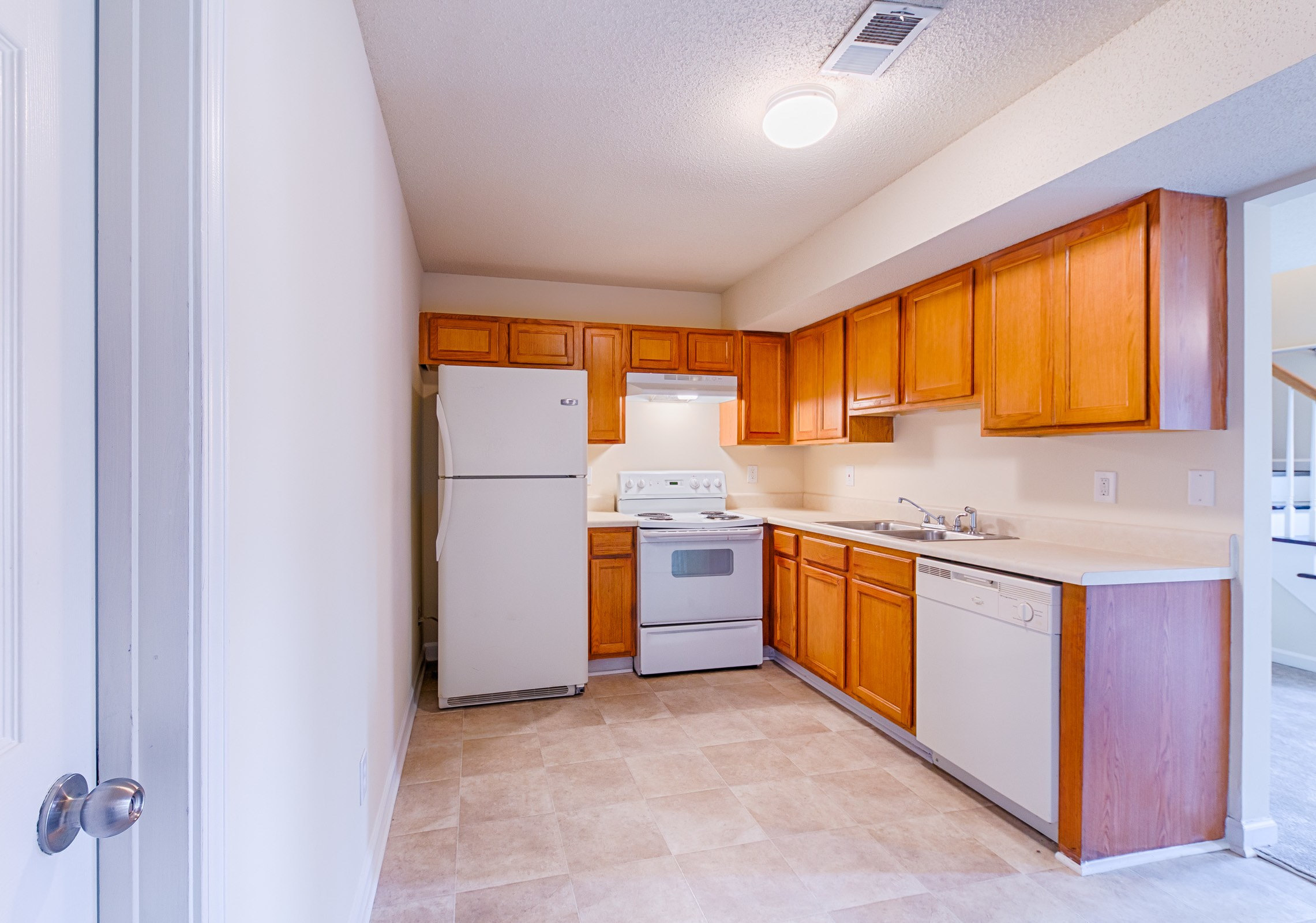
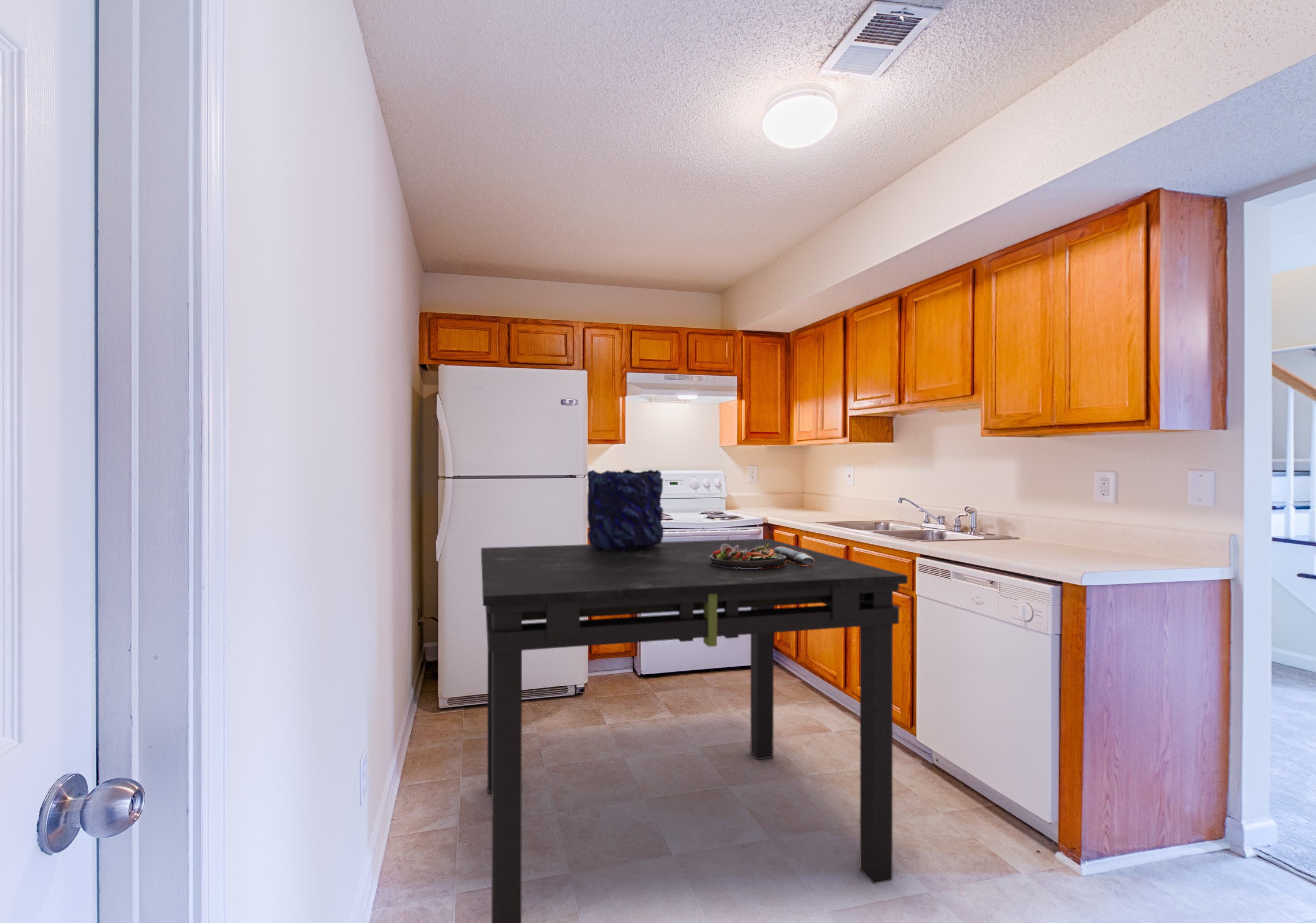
+ vase [586,469,664,551]
+ dining table [481,539,908,923]
+ food plate [709,544,814,568]
